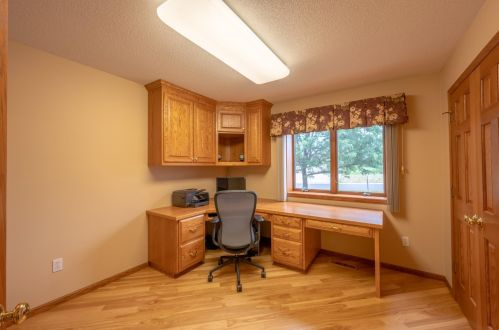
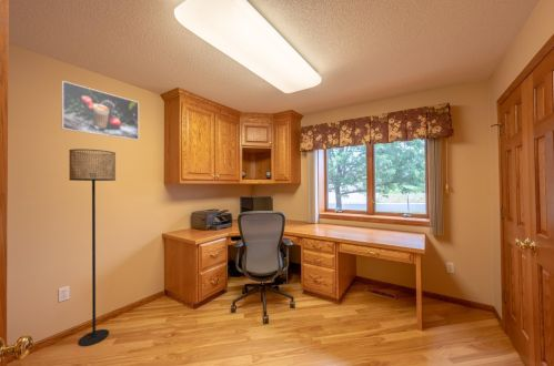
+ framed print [60,80,140,141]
+ floor lamp [68,148,117,347]
